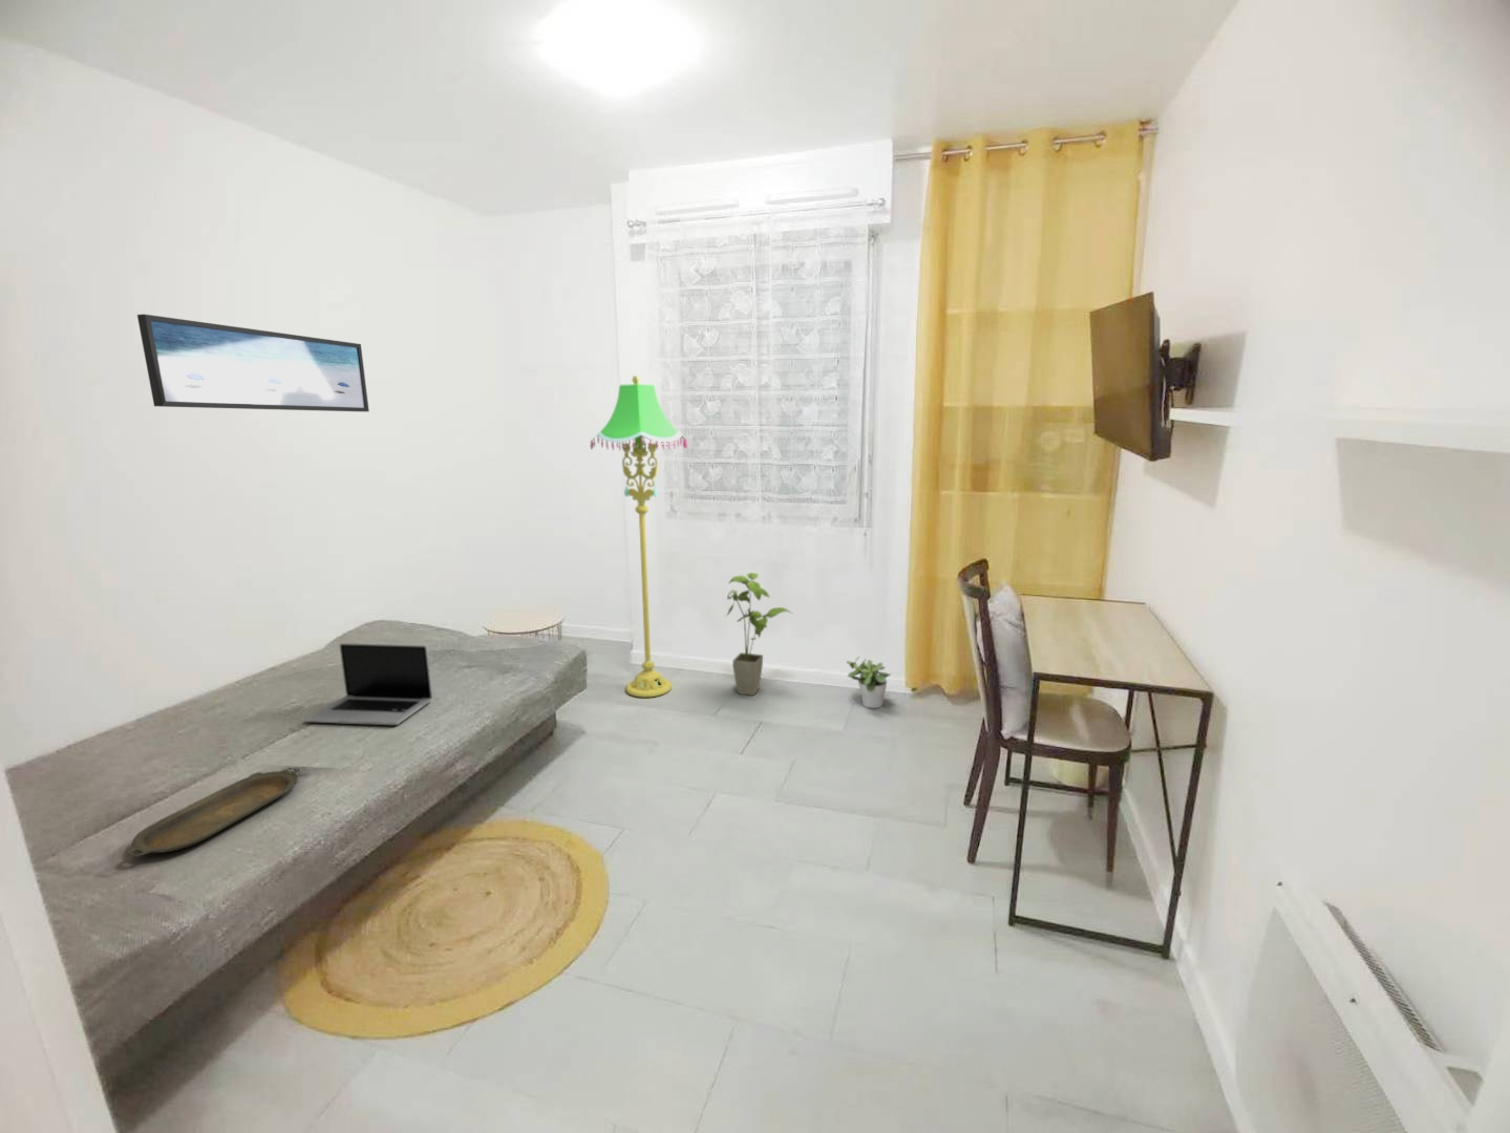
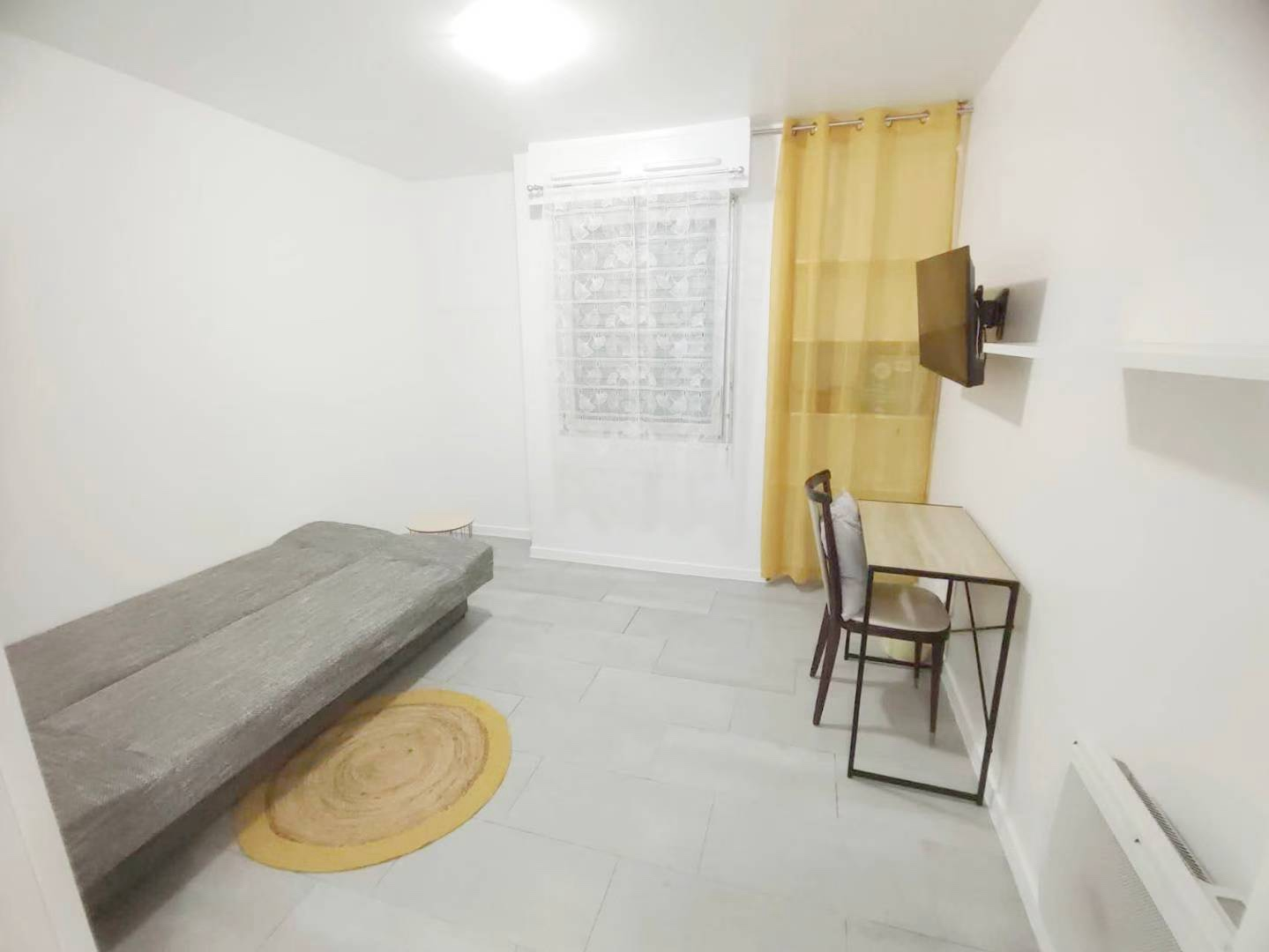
- wall art [137,313,370,412]
- serving tray [124,766,300,858]
- house plant [723,571,794,696]
- floor lamp [590,375,689,697]
- potted plant [846,656,892,709]
- laptop [303,641,433,726]
